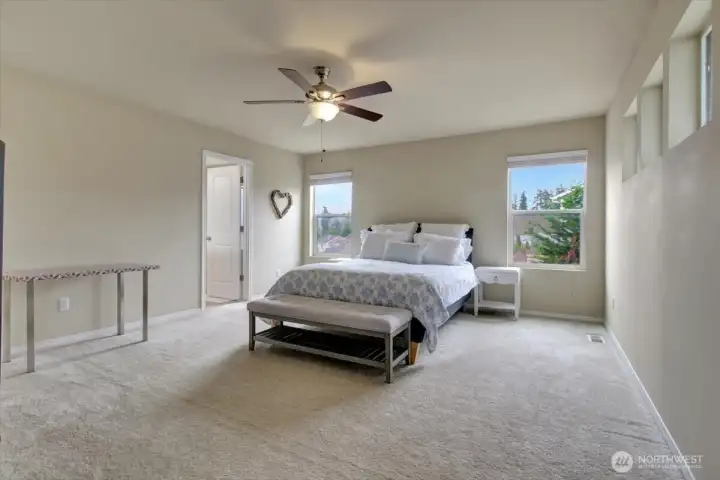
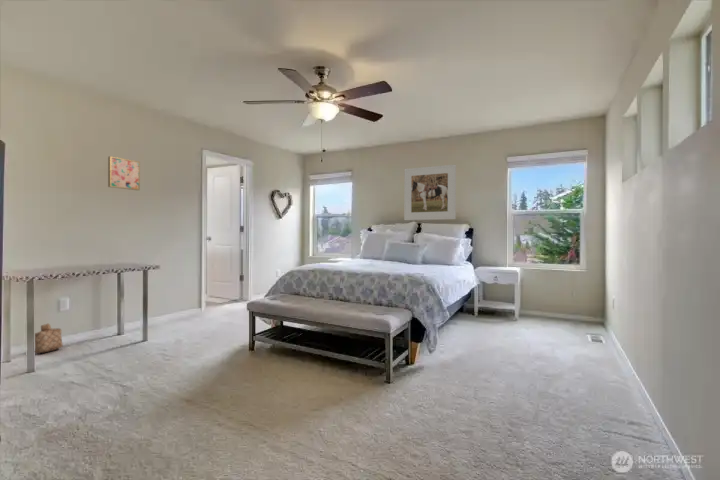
+ wall art [107,155,141,191]
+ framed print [403,164,457,221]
+ basket [34,323,64,354]
